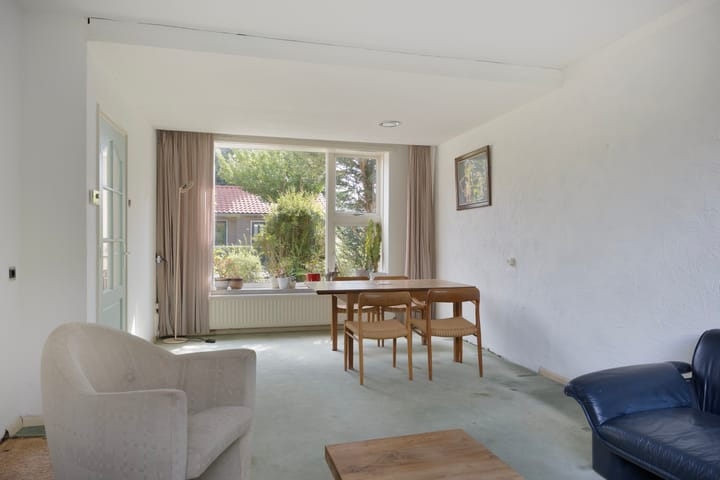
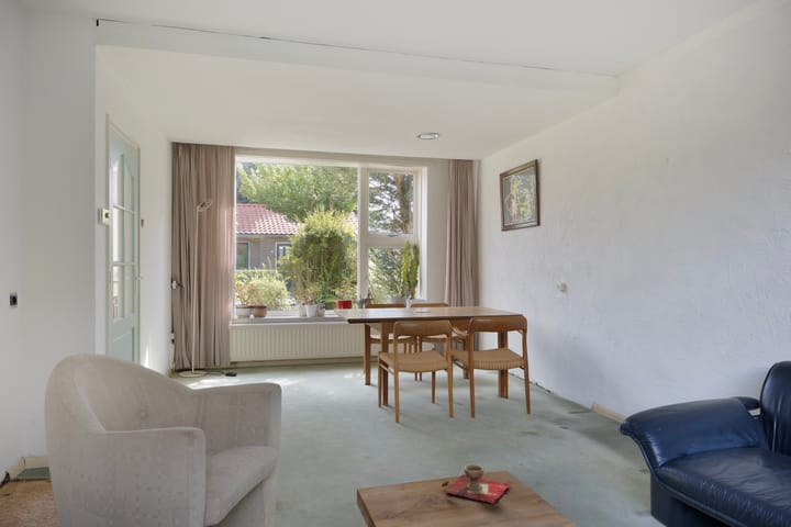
+ decorative bowl [441,463,511,505]
